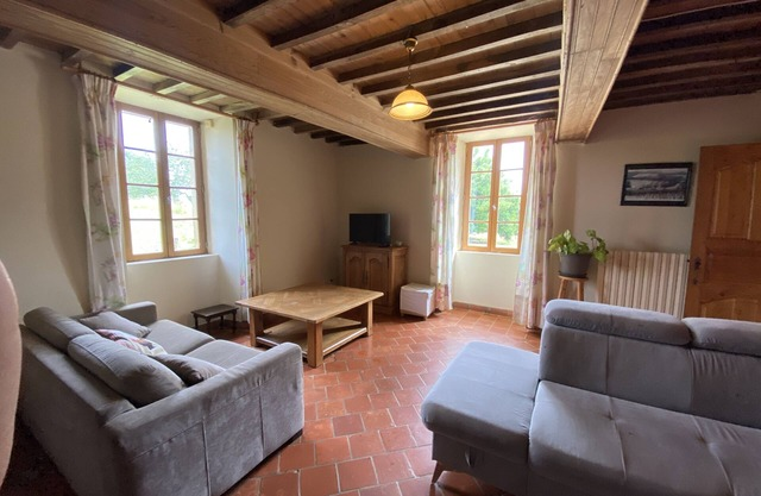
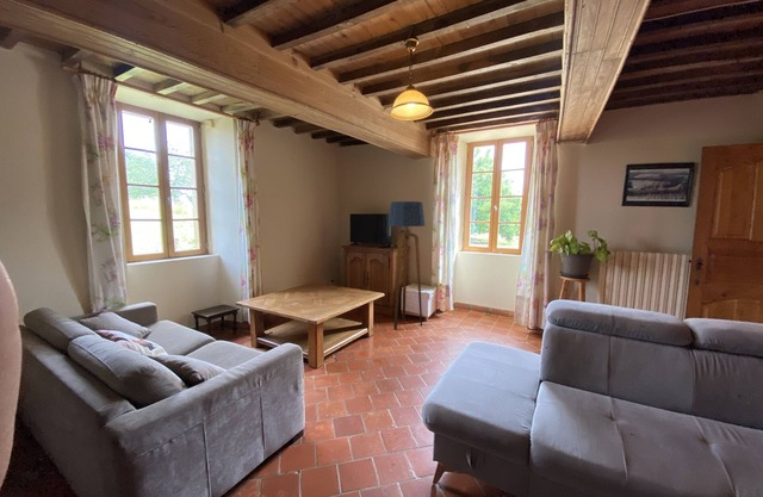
+ floor lamp [387,200,426,330]
